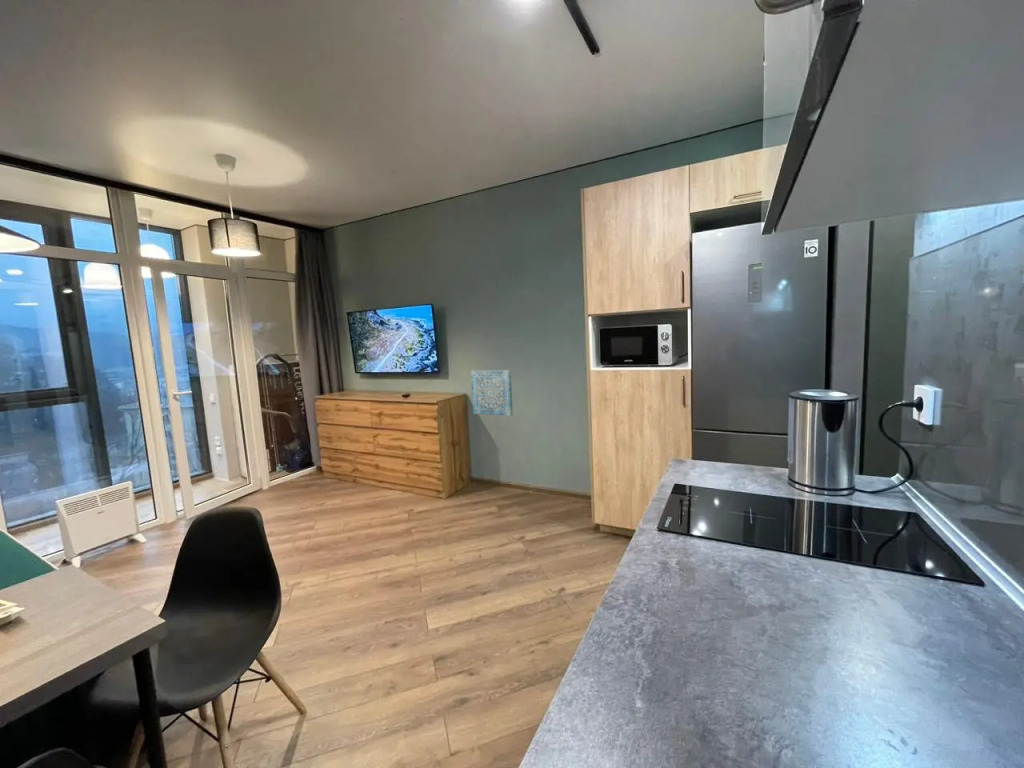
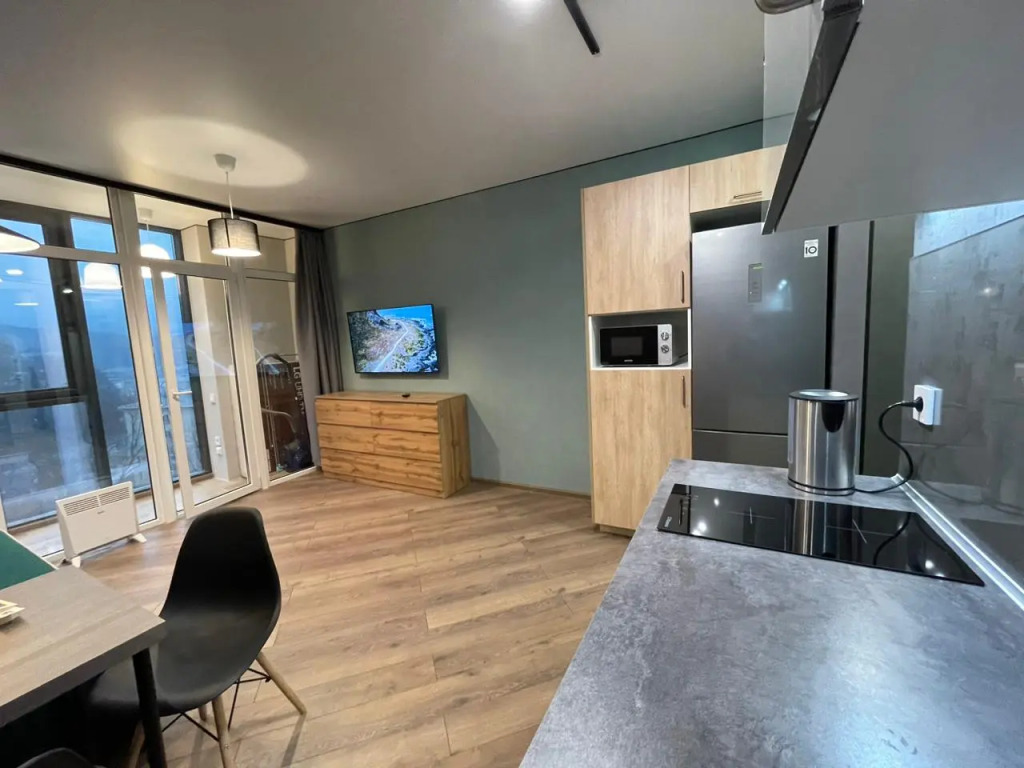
- wall art [470,369,514,417]
